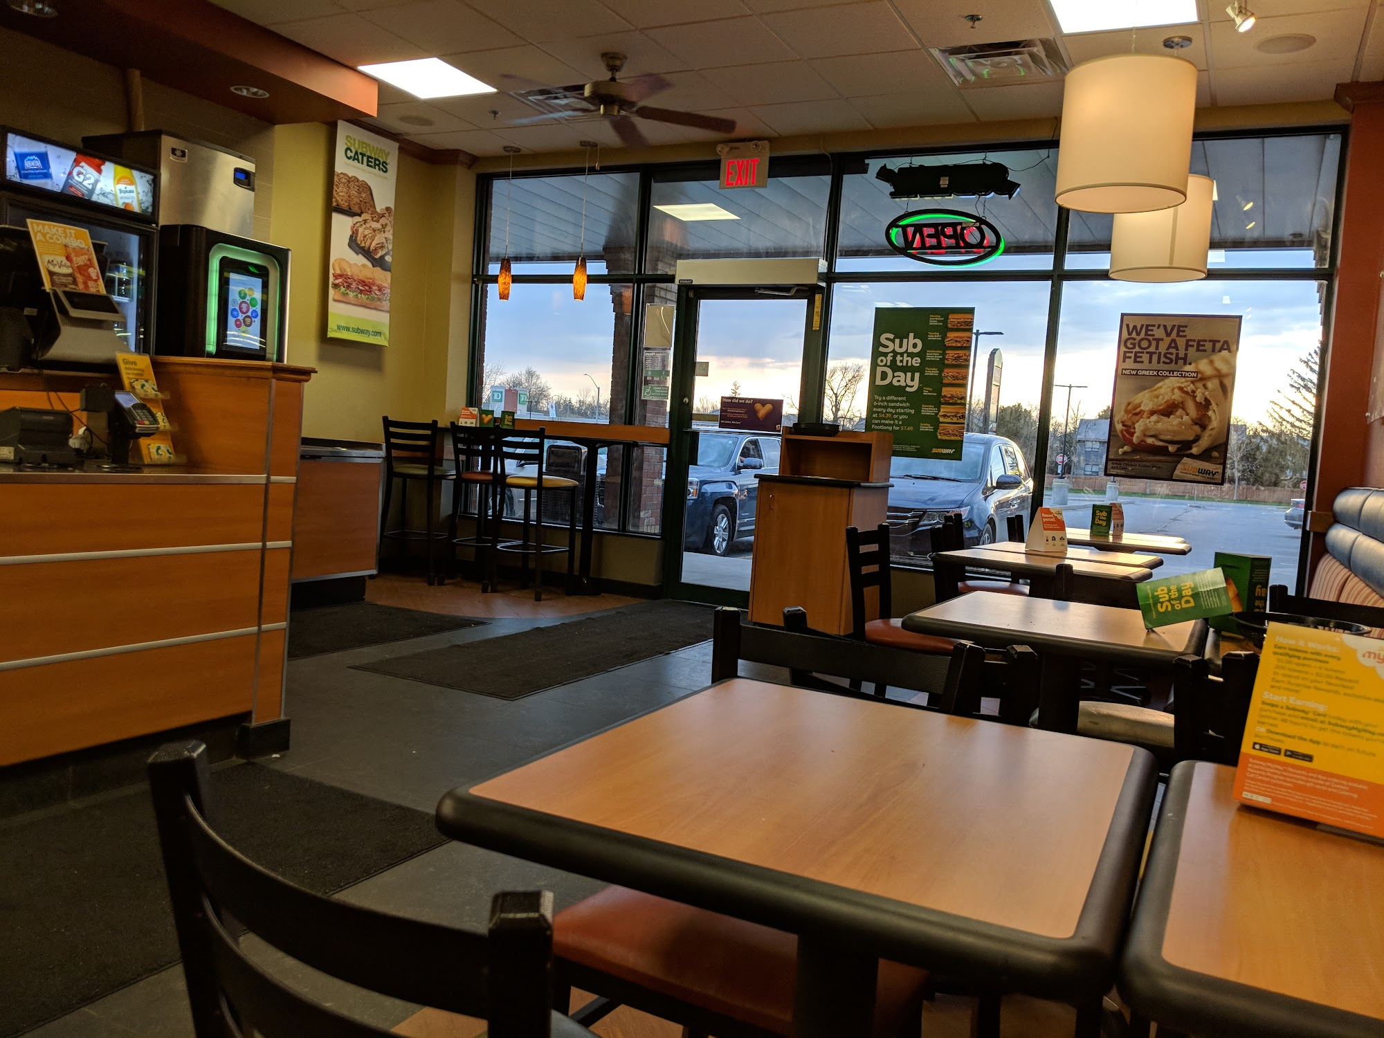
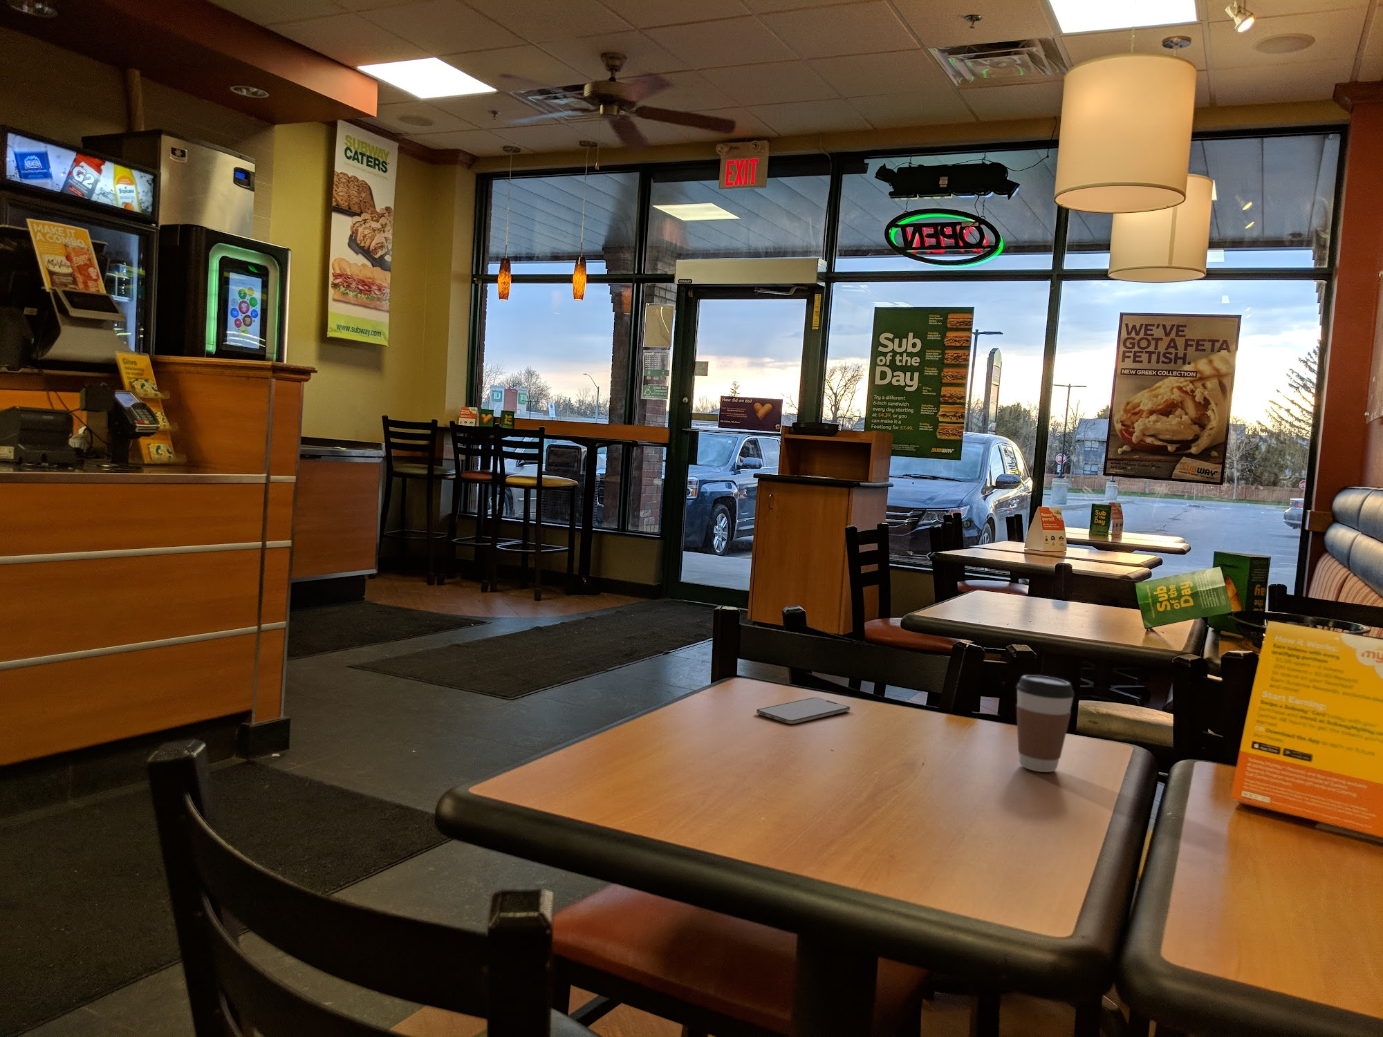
+ smartphone [756,697,850,724]
+ coffee cup [1016,674,1075,773]
